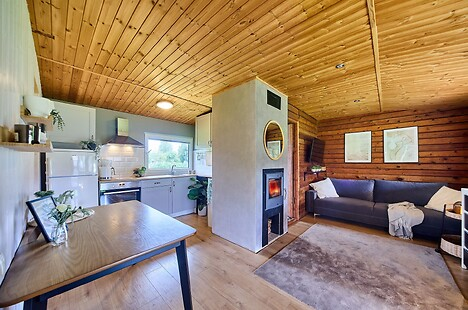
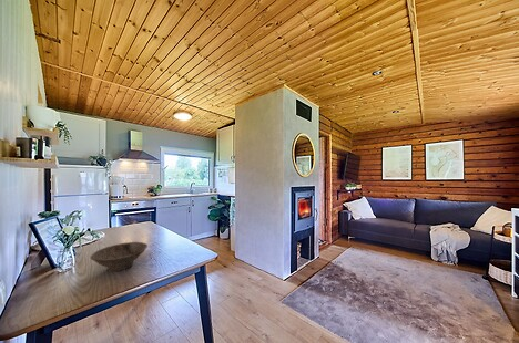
+ bowl [89,241,149,272]
